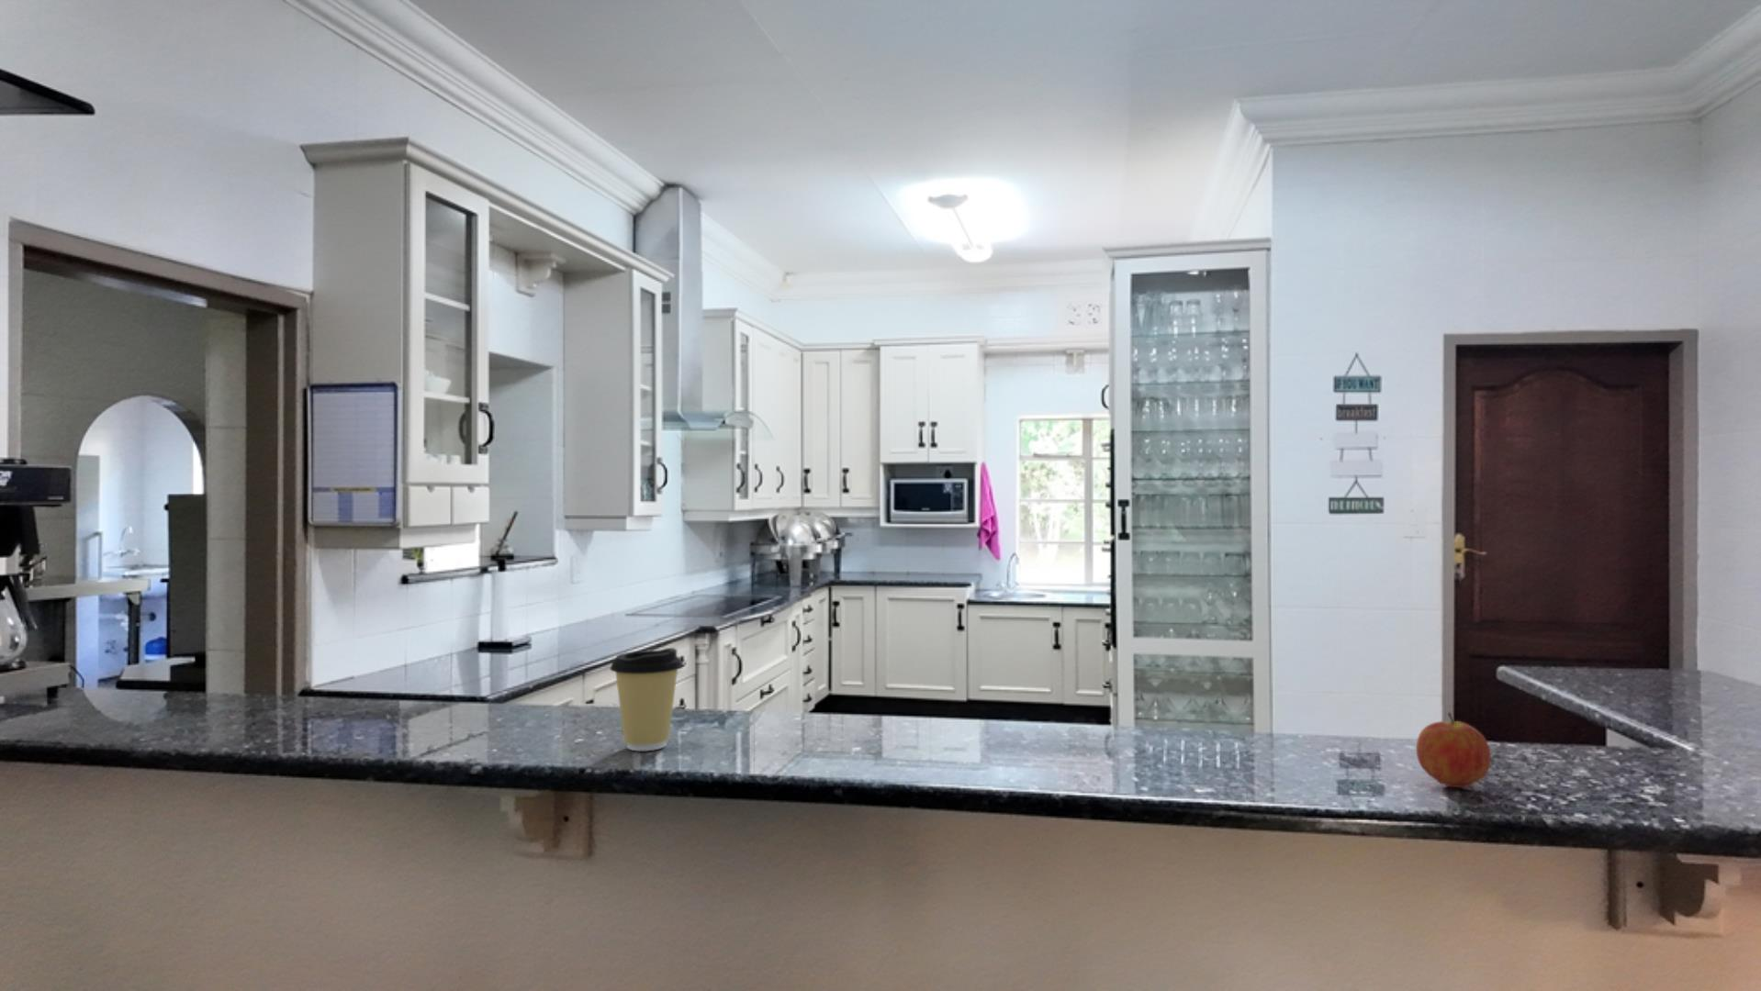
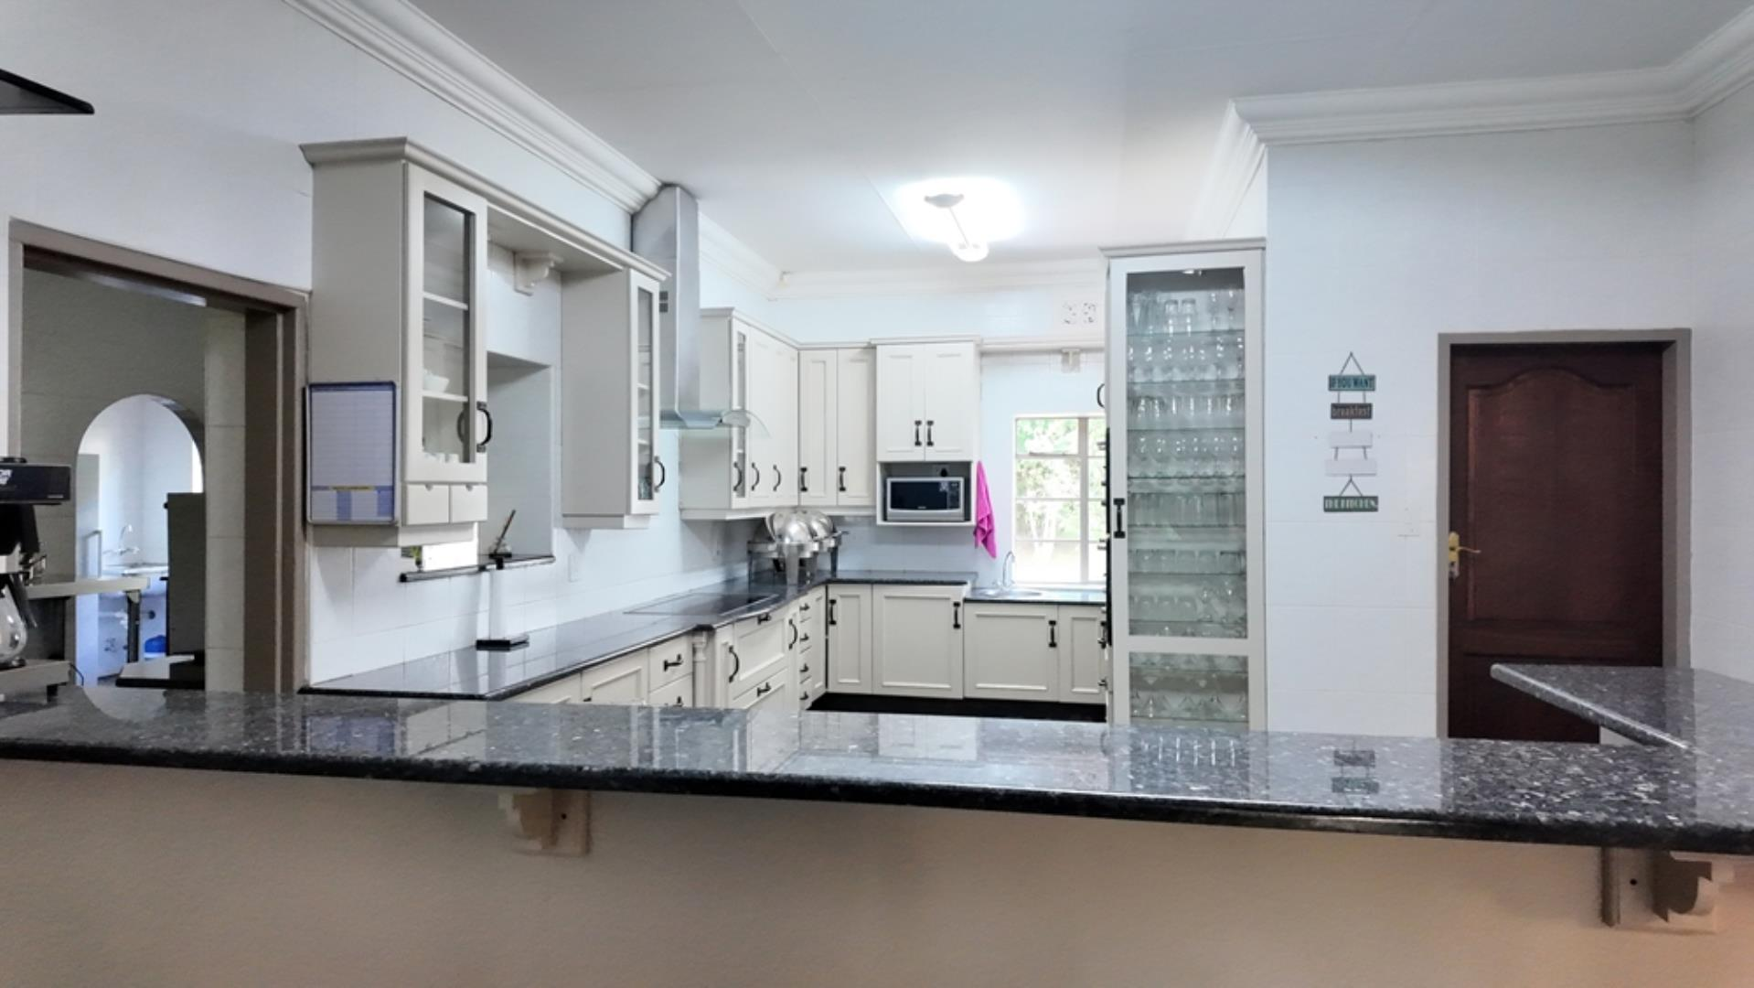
- fruit [1415,711,1492,789]
- coffee cup [608,647,685,752]
